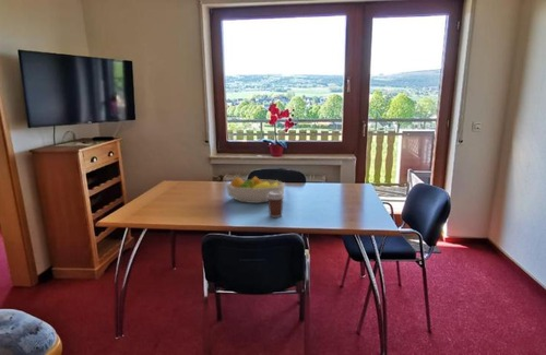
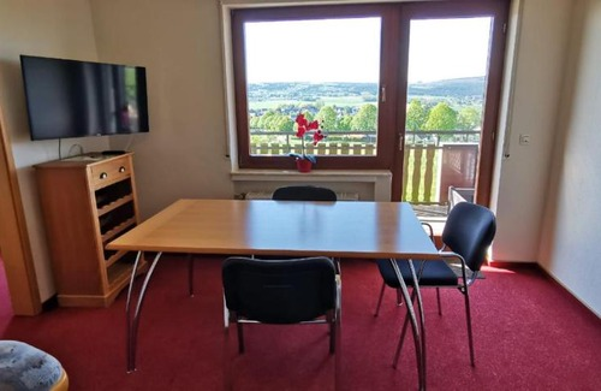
- fruit bowl [225,176,286,204]
- coffee cup [266,191,285,218]
